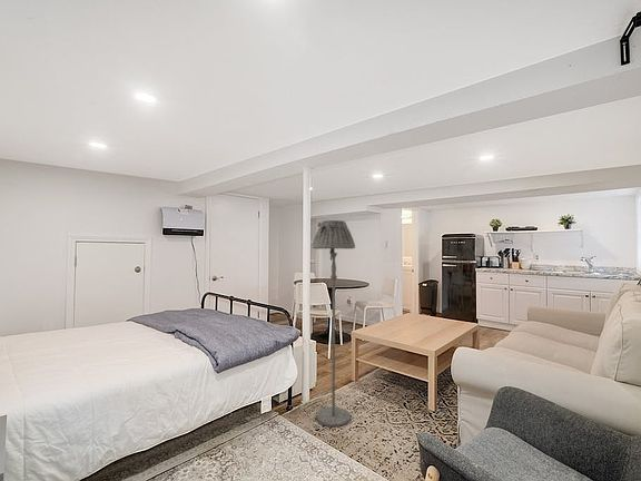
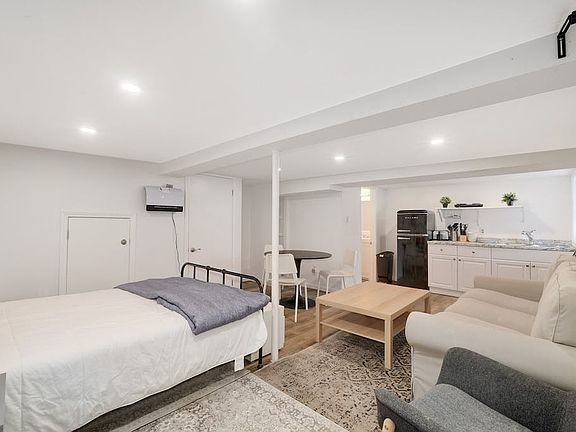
- floor lamp [310,219,356,428]
